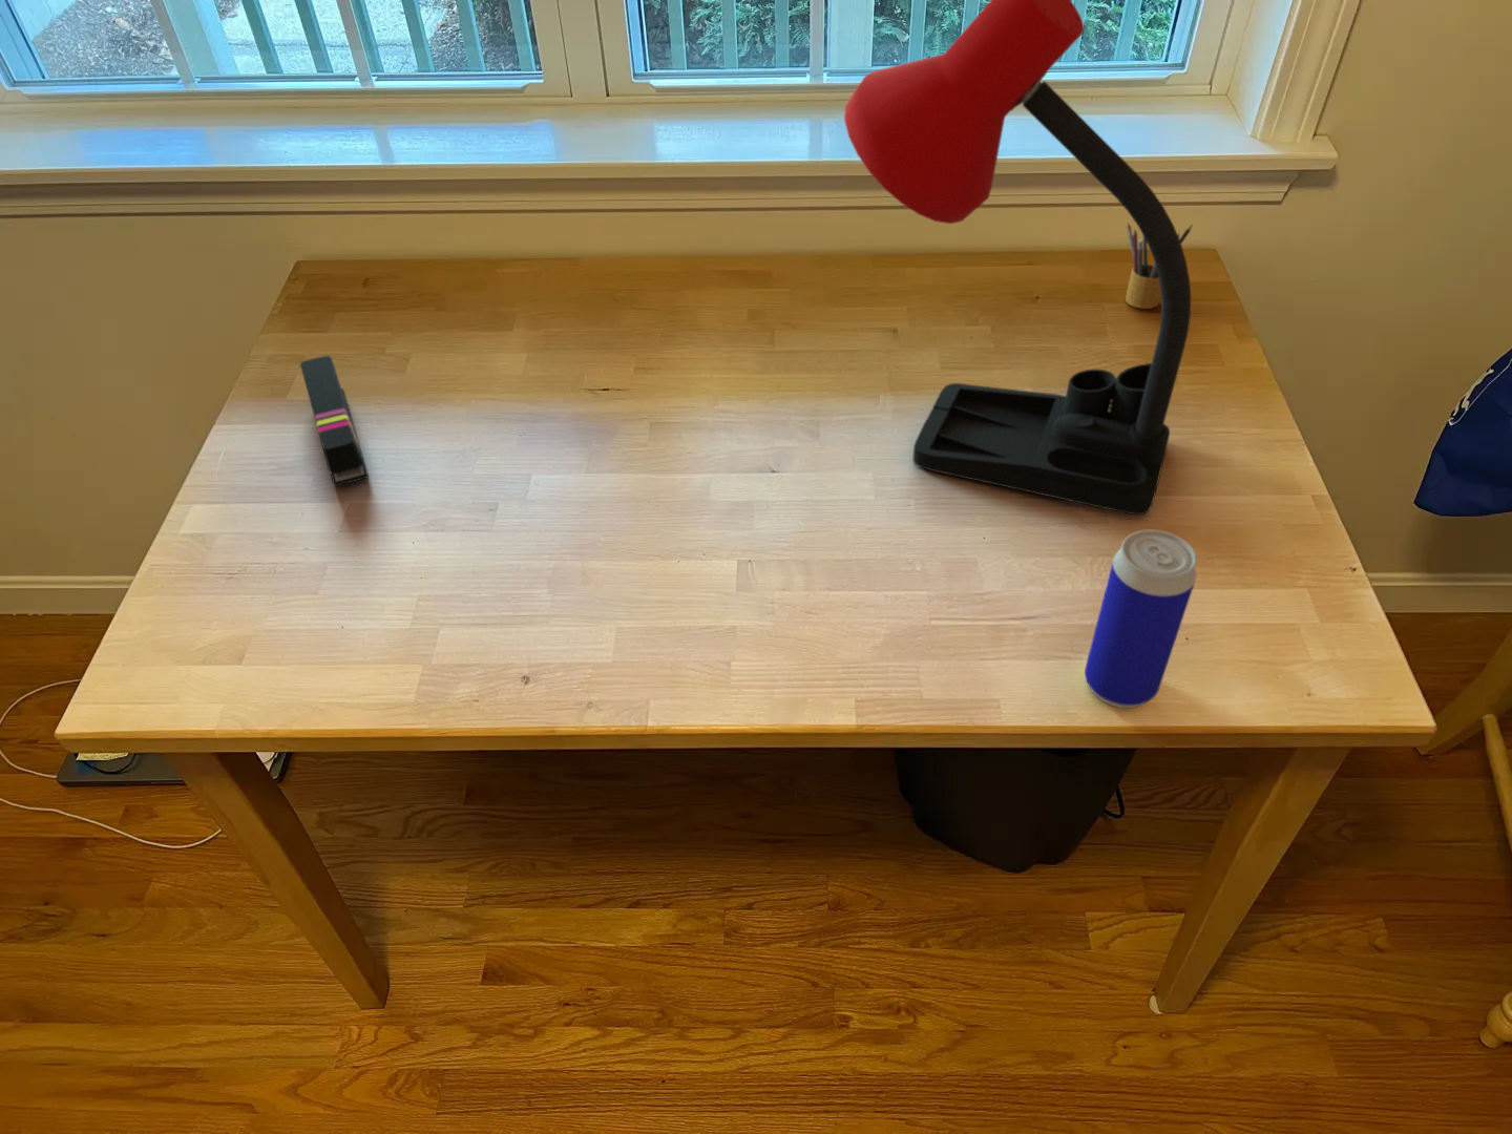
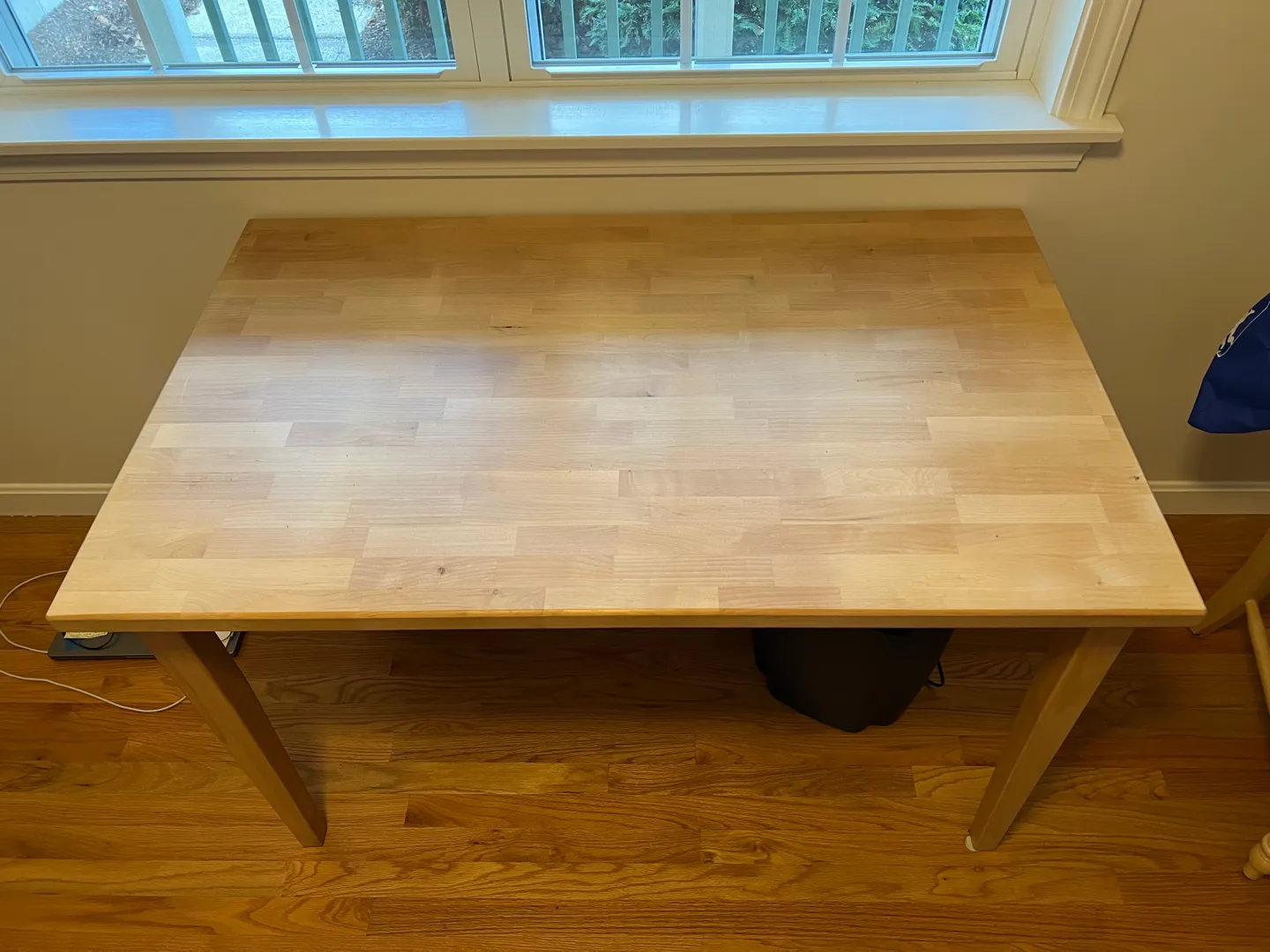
- stapler [299,355,369,487]
- pencil box [1125,222,1194,310]
- desk lamp [843,0,1192,516]
- beverage can [1083,529,1198,709]
